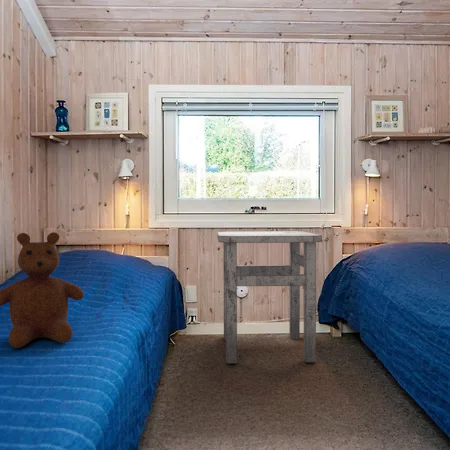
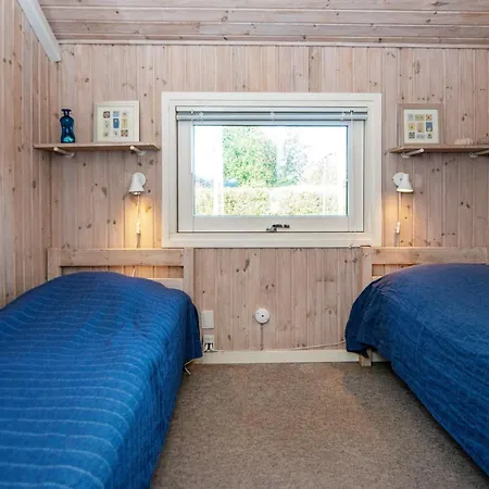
- side table [216,231,323,365]
- teddy bear [0,231,85,349]
